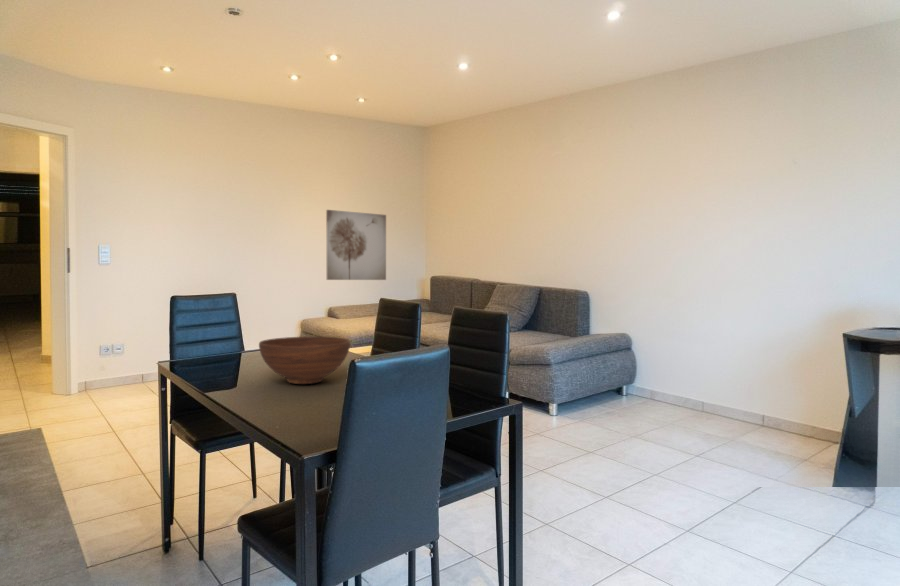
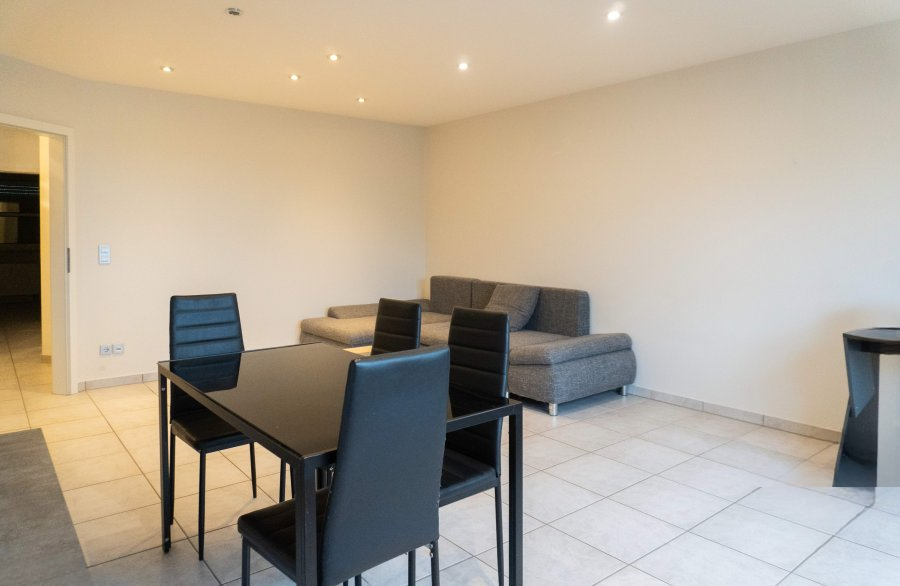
- fruit bowl [258,336,351,385]
- wall art [325,209,387,281]
